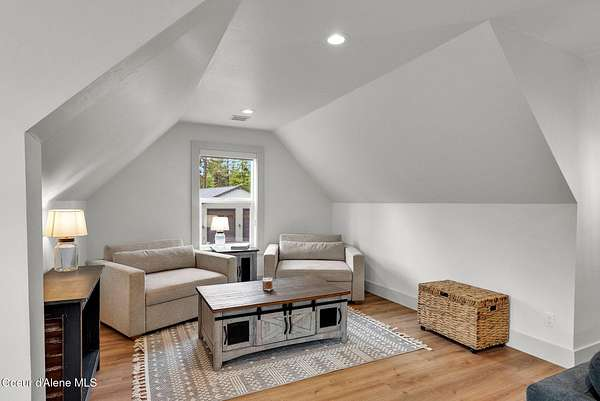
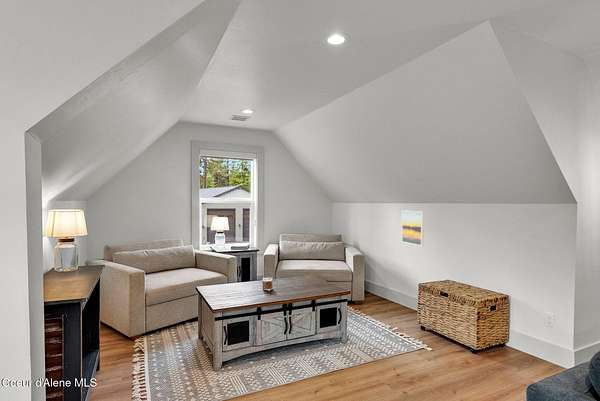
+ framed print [401,209,425,247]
